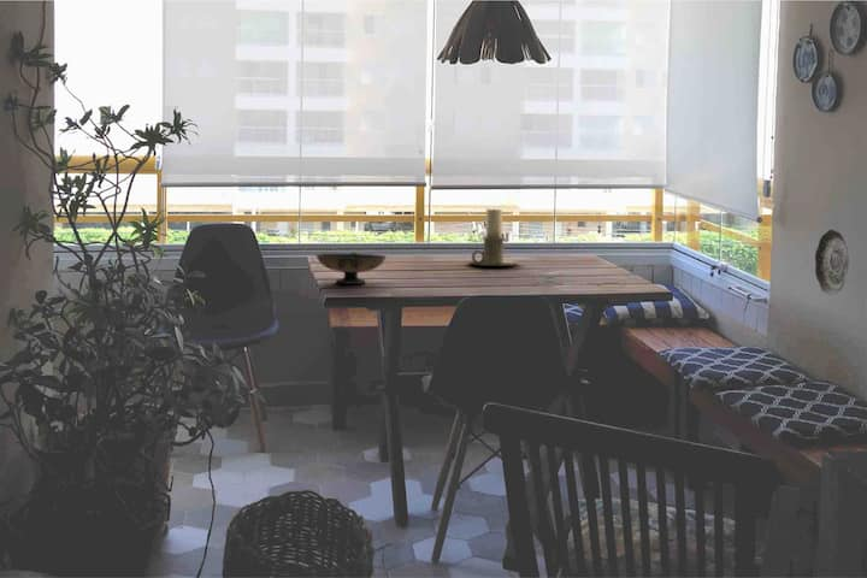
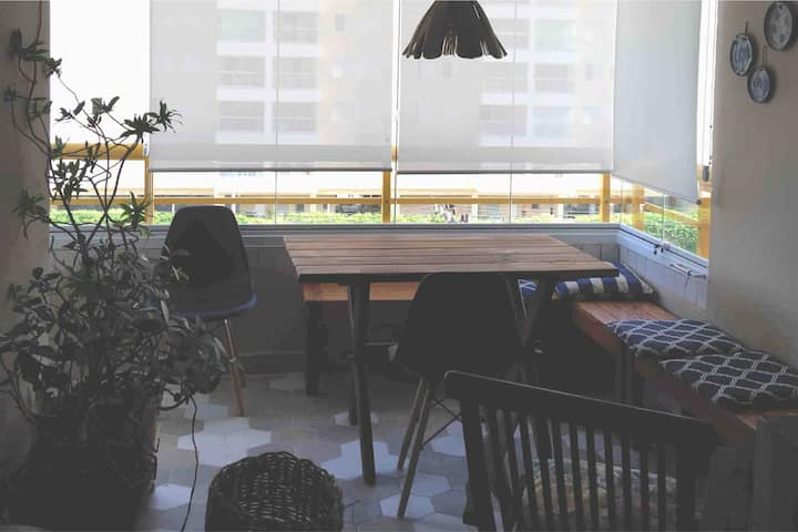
- decorative plate [814,229,850,296]
- decorative bowl [315,252,388,285]
- candle holder [466,207,520,267]
